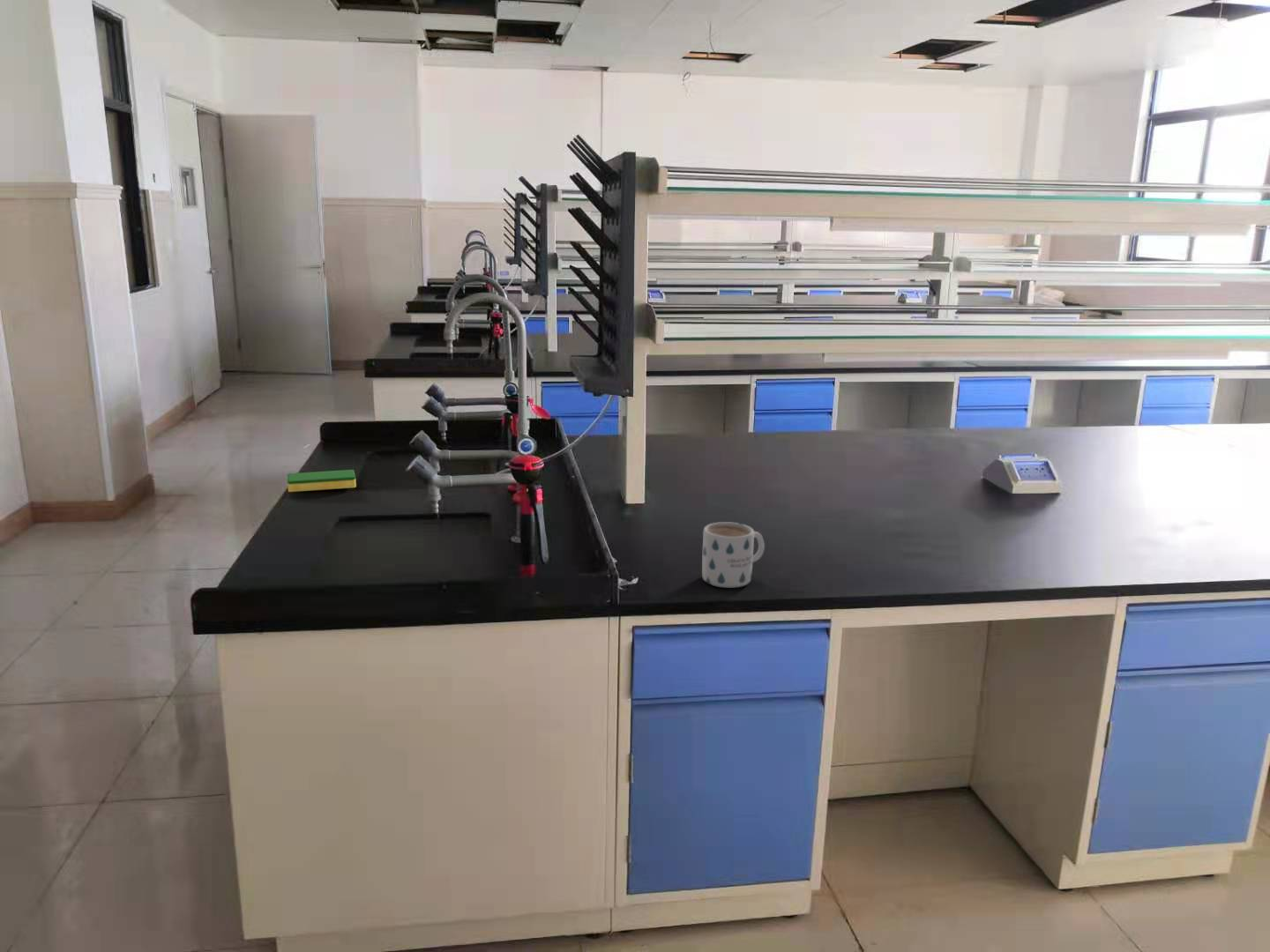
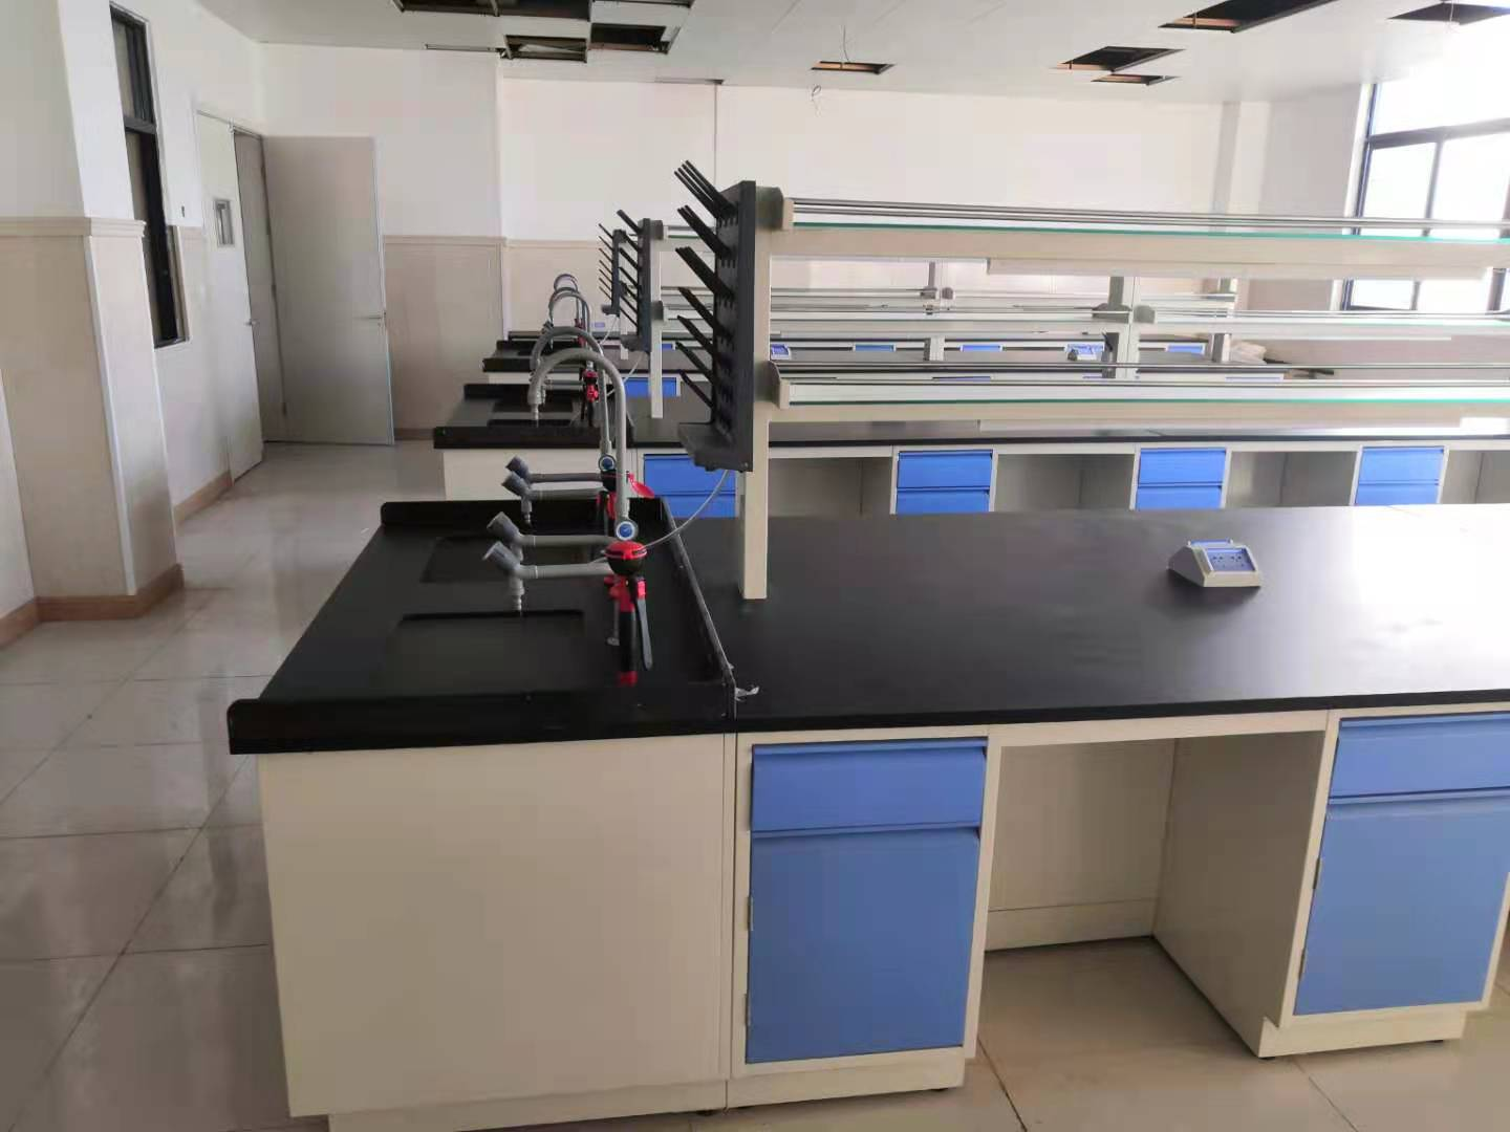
- dish sponge [287,469,357,493]
- mug [701,521,766,589]
